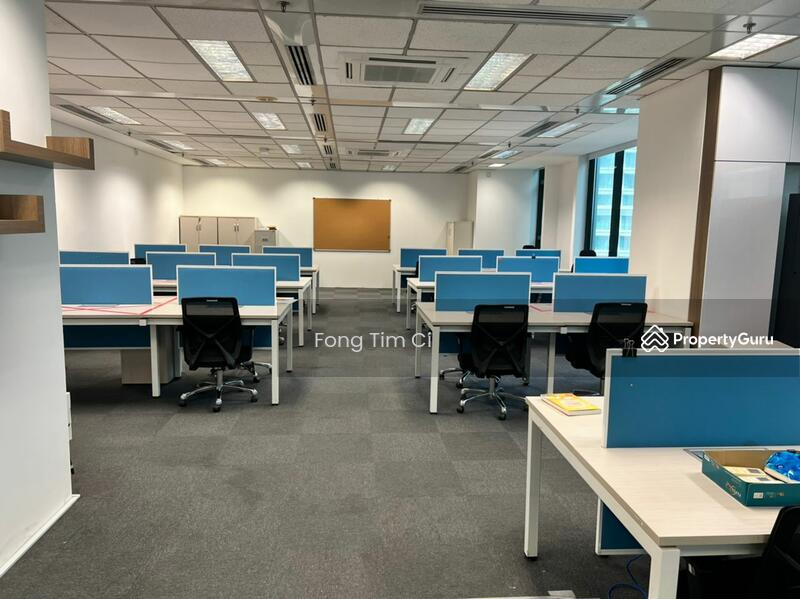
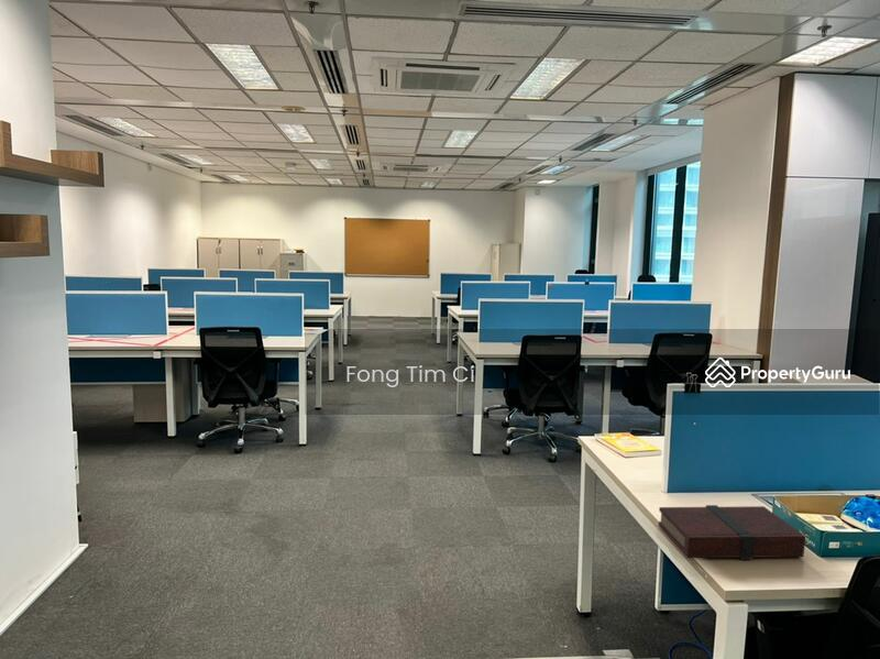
+ book [658,504,806,561]
